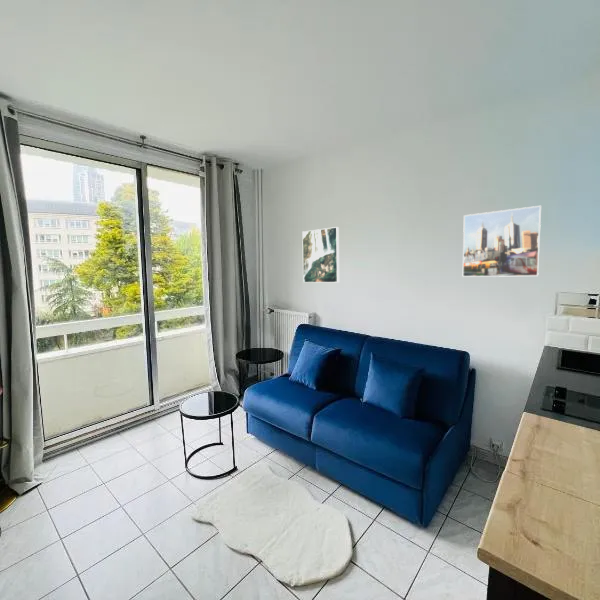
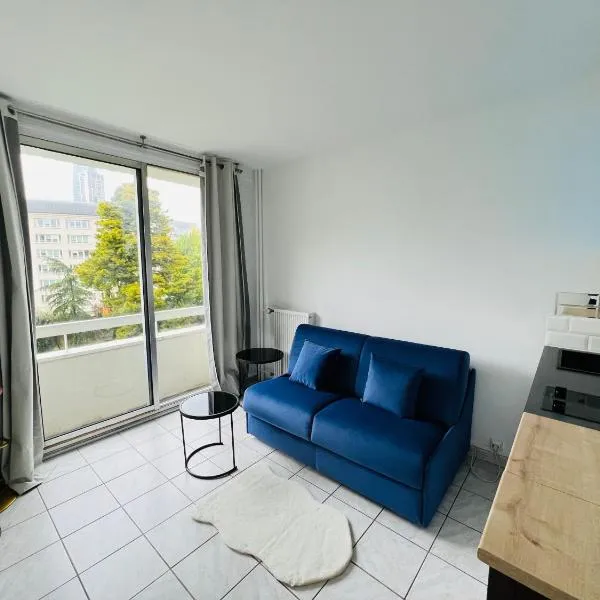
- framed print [461,205,542,278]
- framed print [301,226,340,284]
